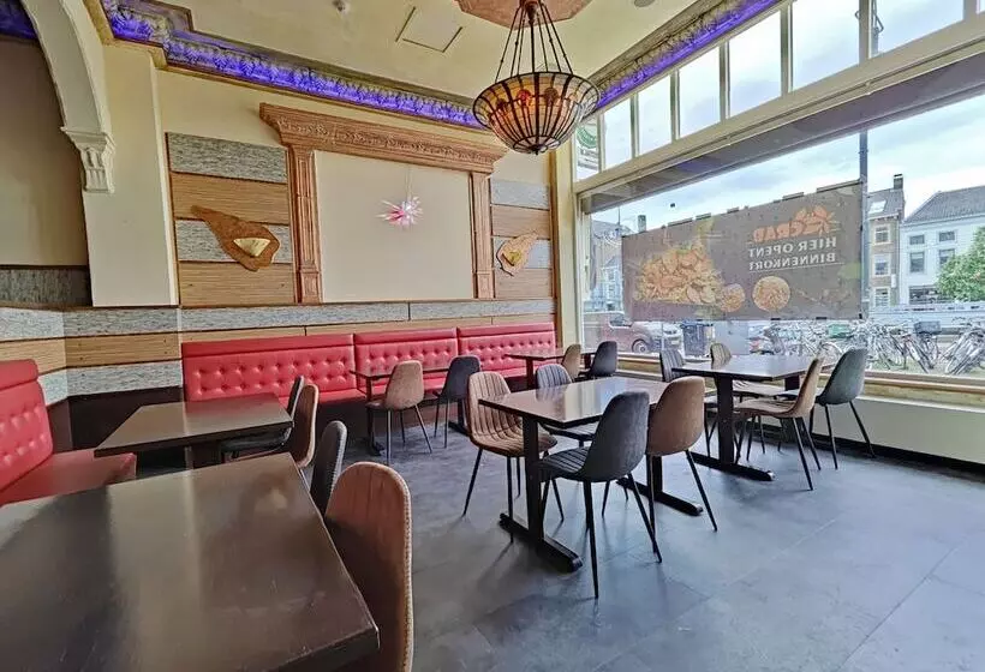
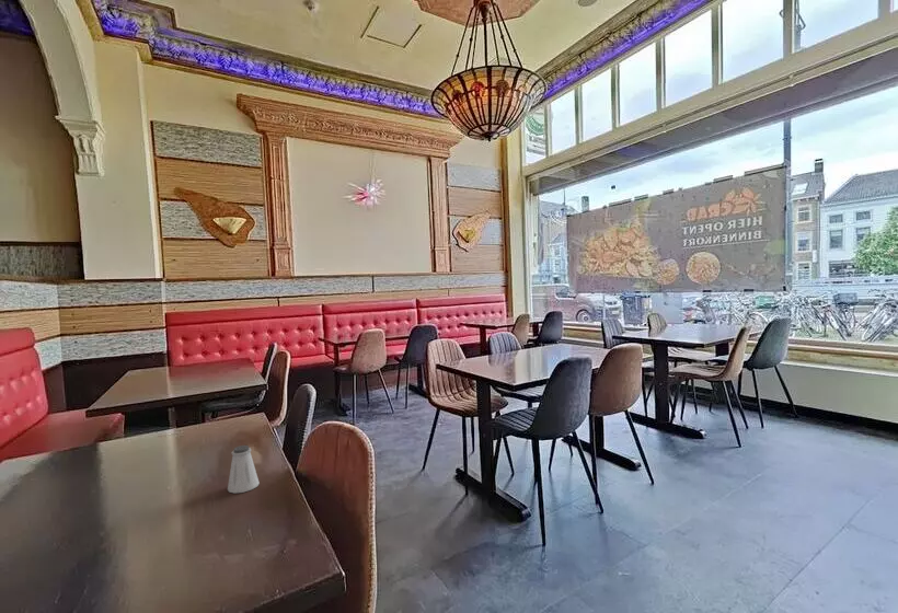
+ saltshaker [227,444,261,495]
